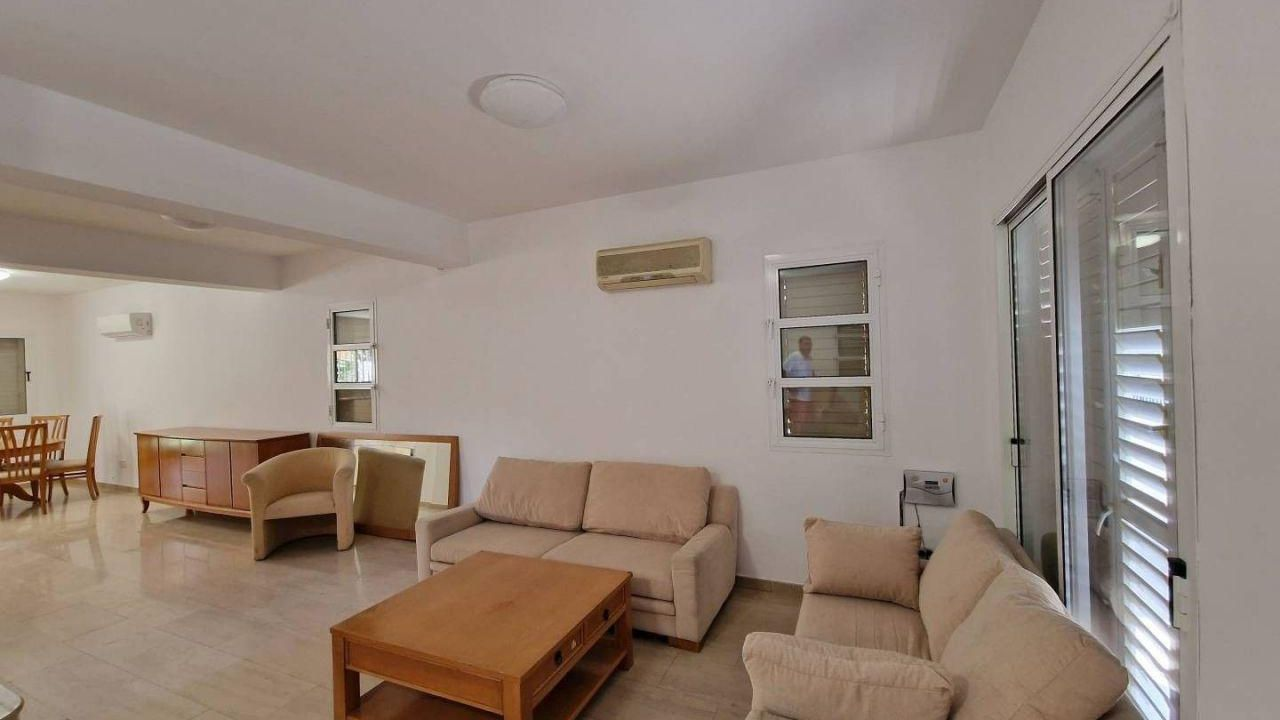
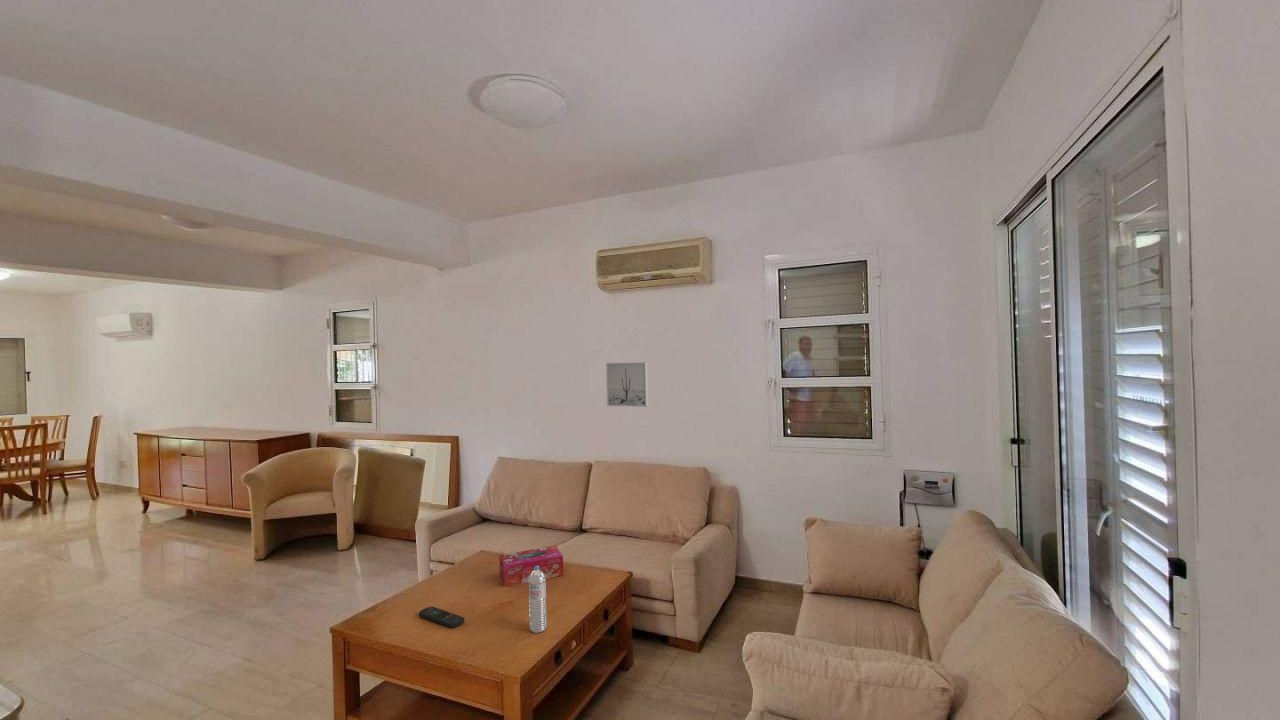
+ wall art [605,361,650,408]
+ remote control [418,605,465,629]
+ water bottle [528,566,548,634]
+ tissue box [498,545,564,588]
